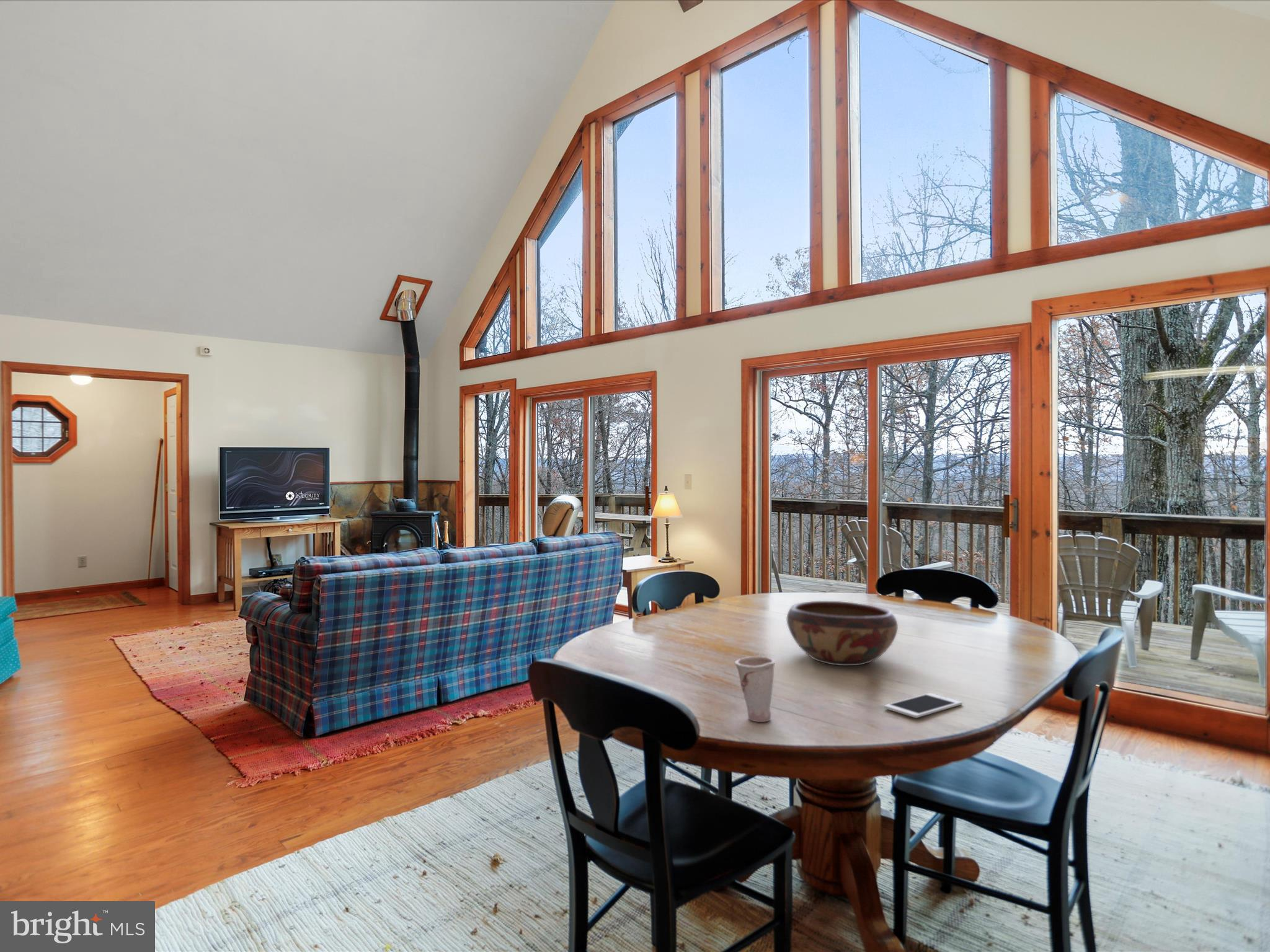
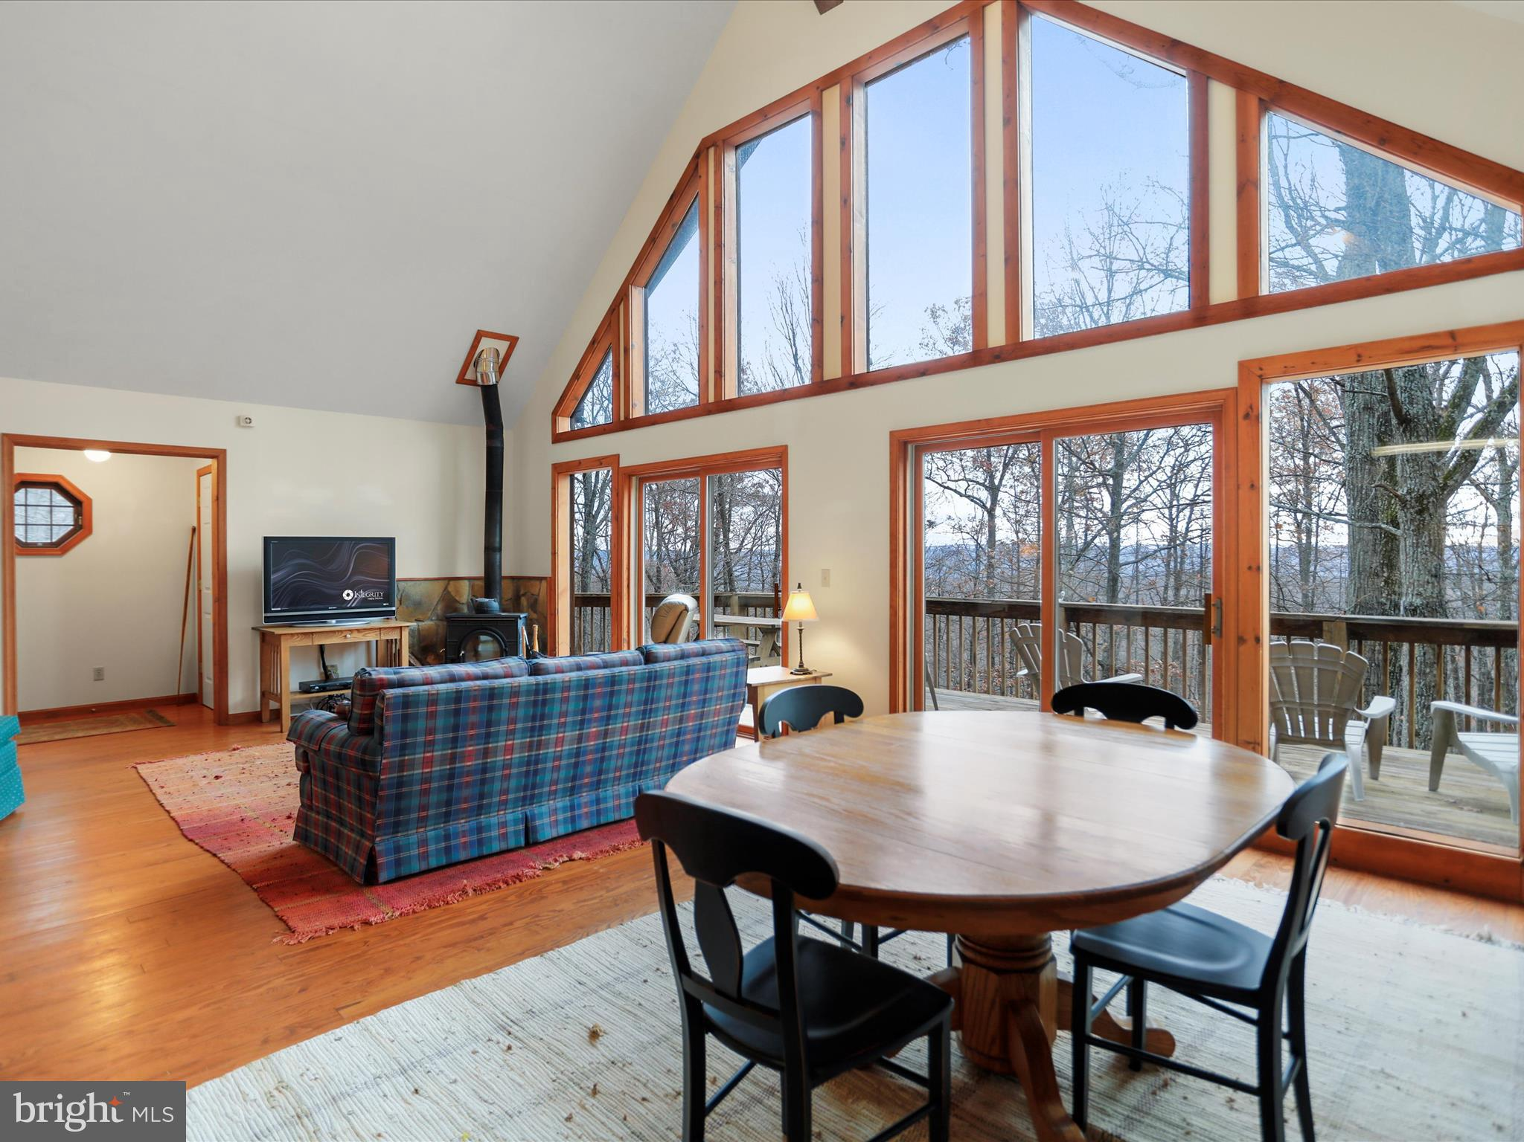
- cup [734,656,776,723]
- decorative bowl [786,601,899,666]
- cell phone [884,692,963,718]
